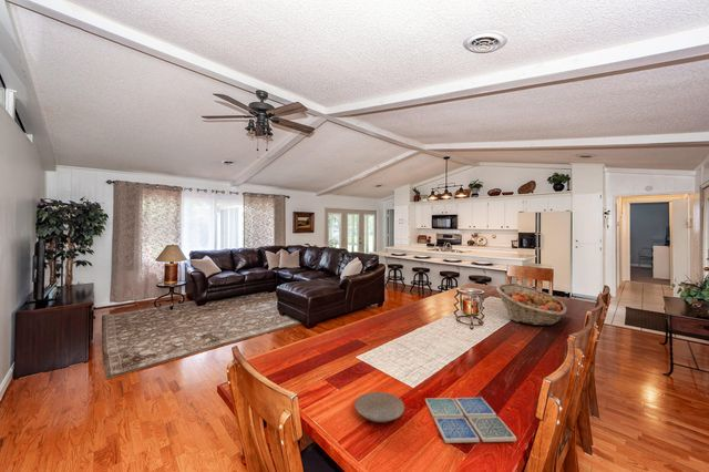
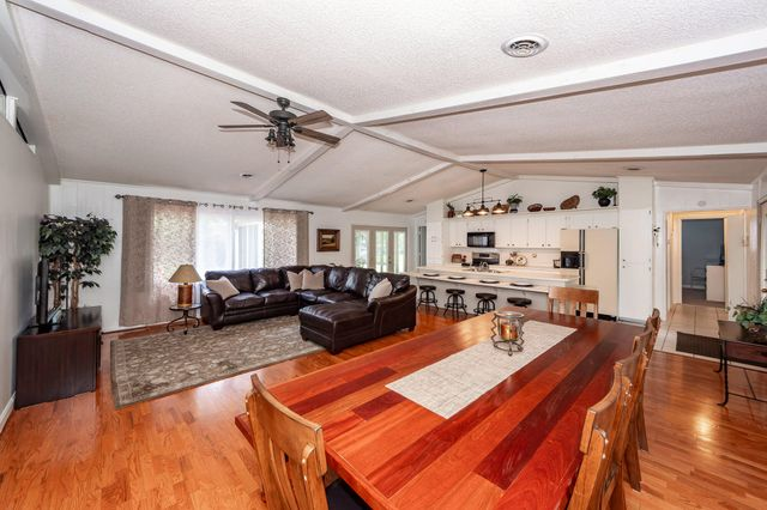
- plate [353,391,405,423]
- fruit basket [495,283,568,327]
- drink coaster [424,397,517,444]
